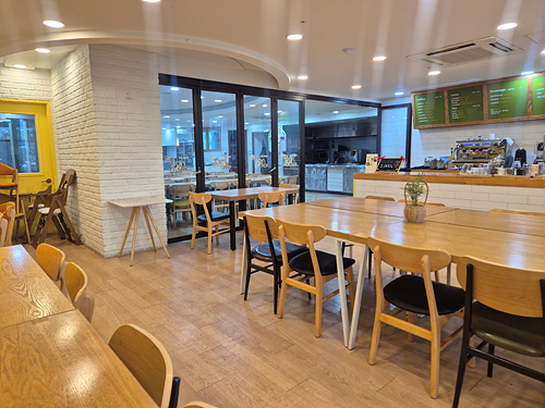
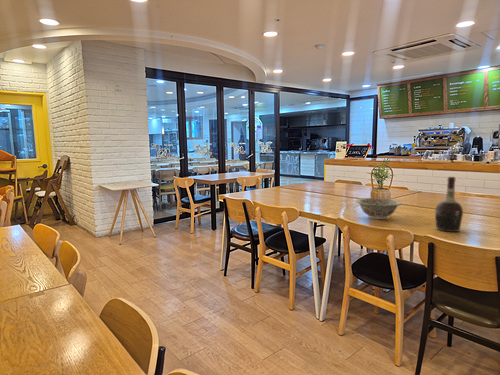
+ cognac bottle [434,176,464,233]
+ bowl [355,197,403,220]
